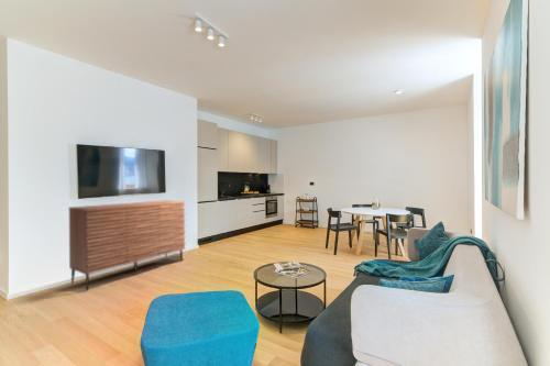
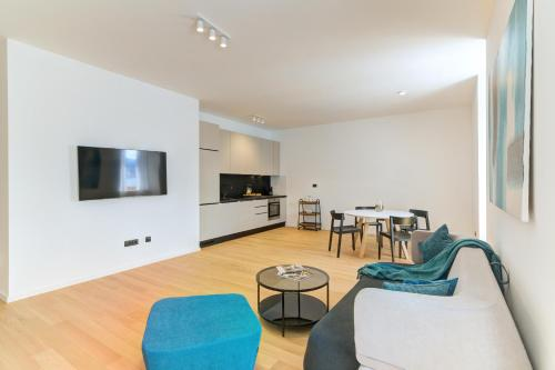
- sideboard [67,199,187,291]
